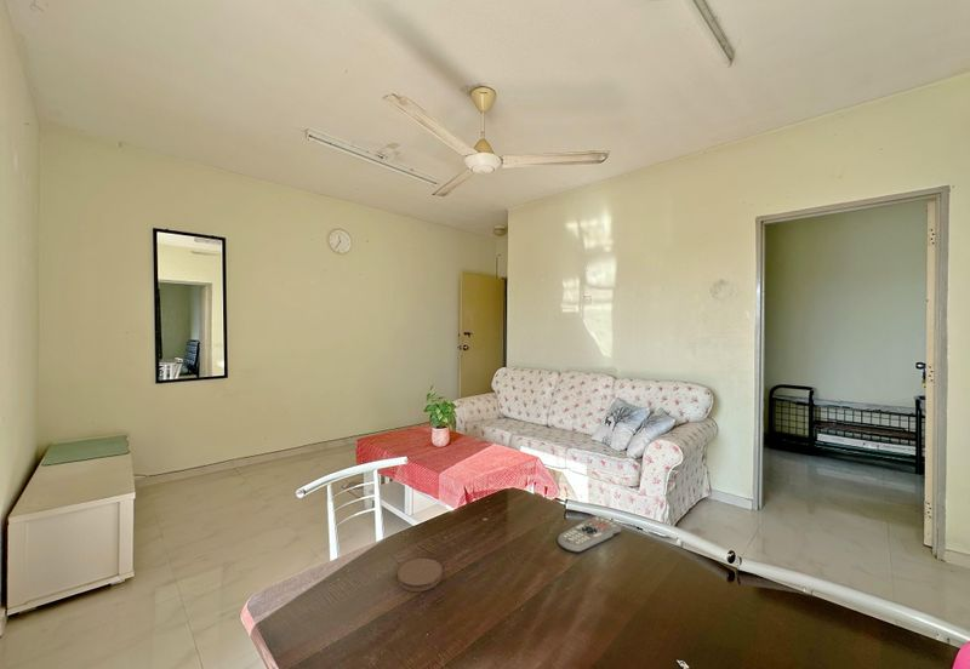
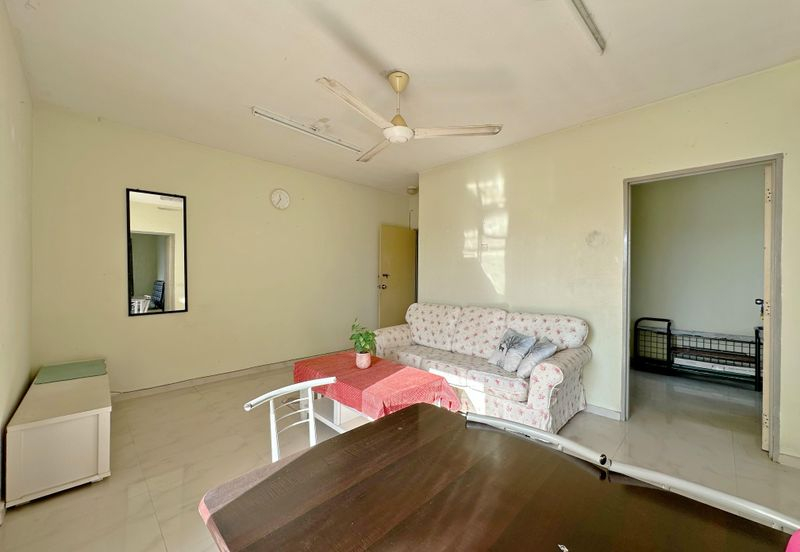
- remote control [557,515,622,554]
- coaster [396,558,444,593]
